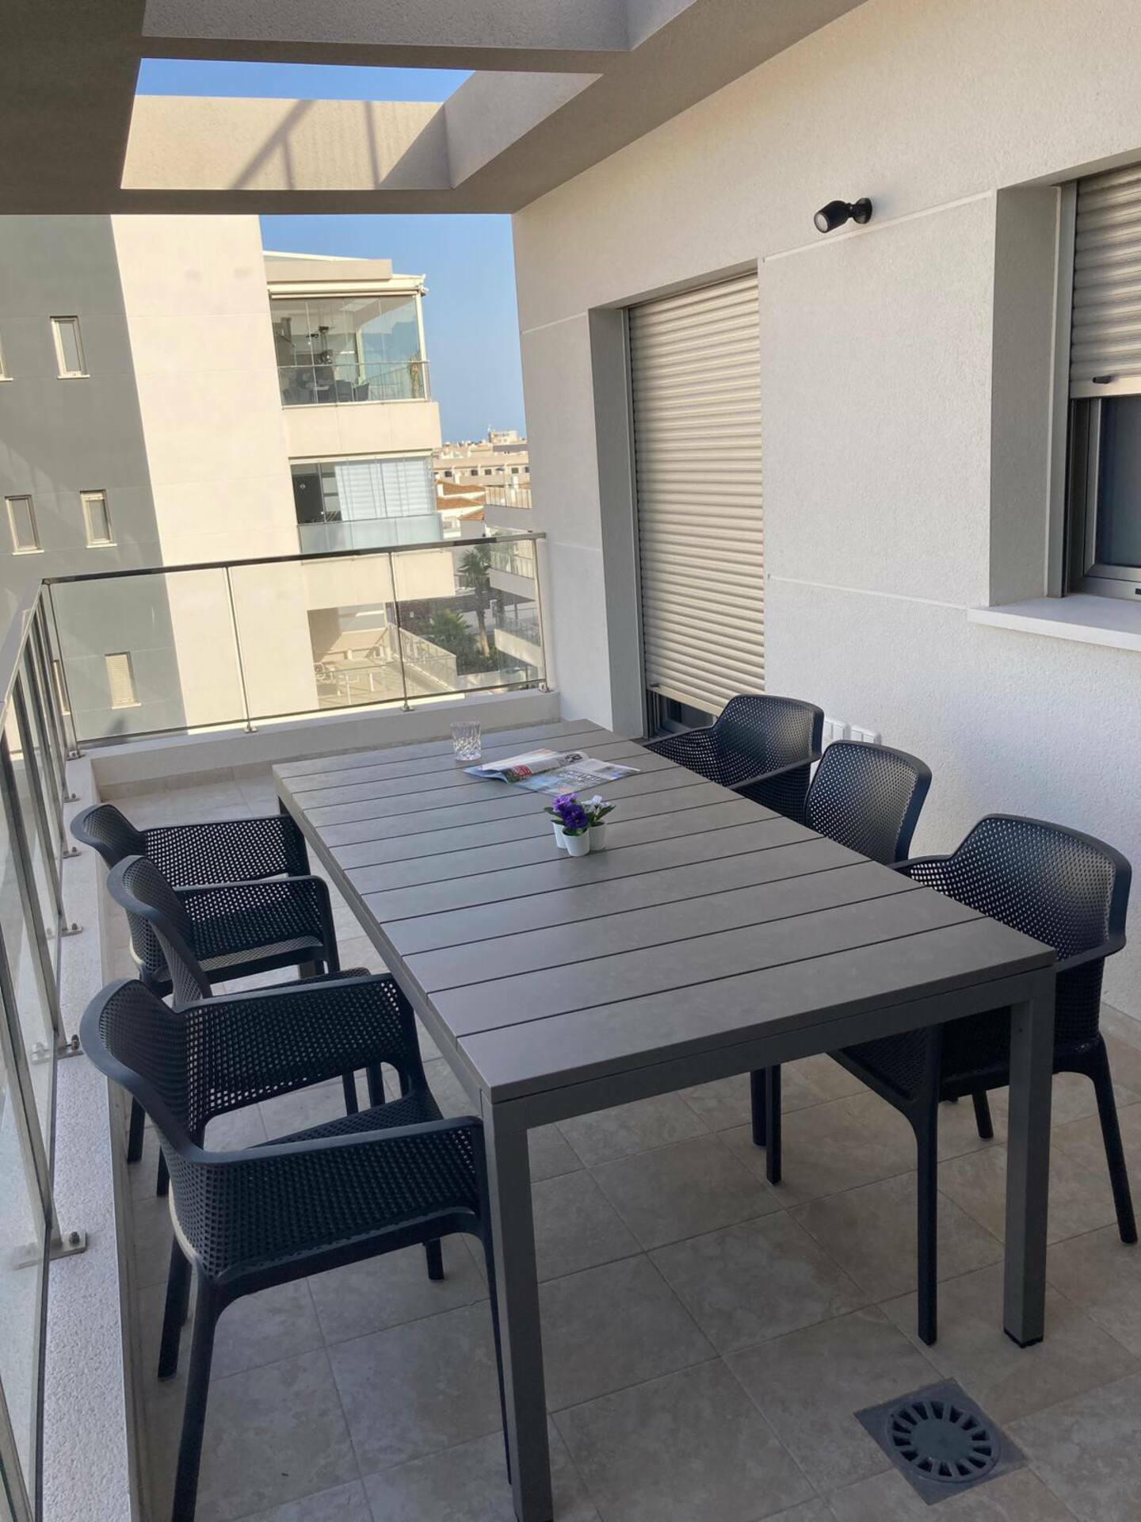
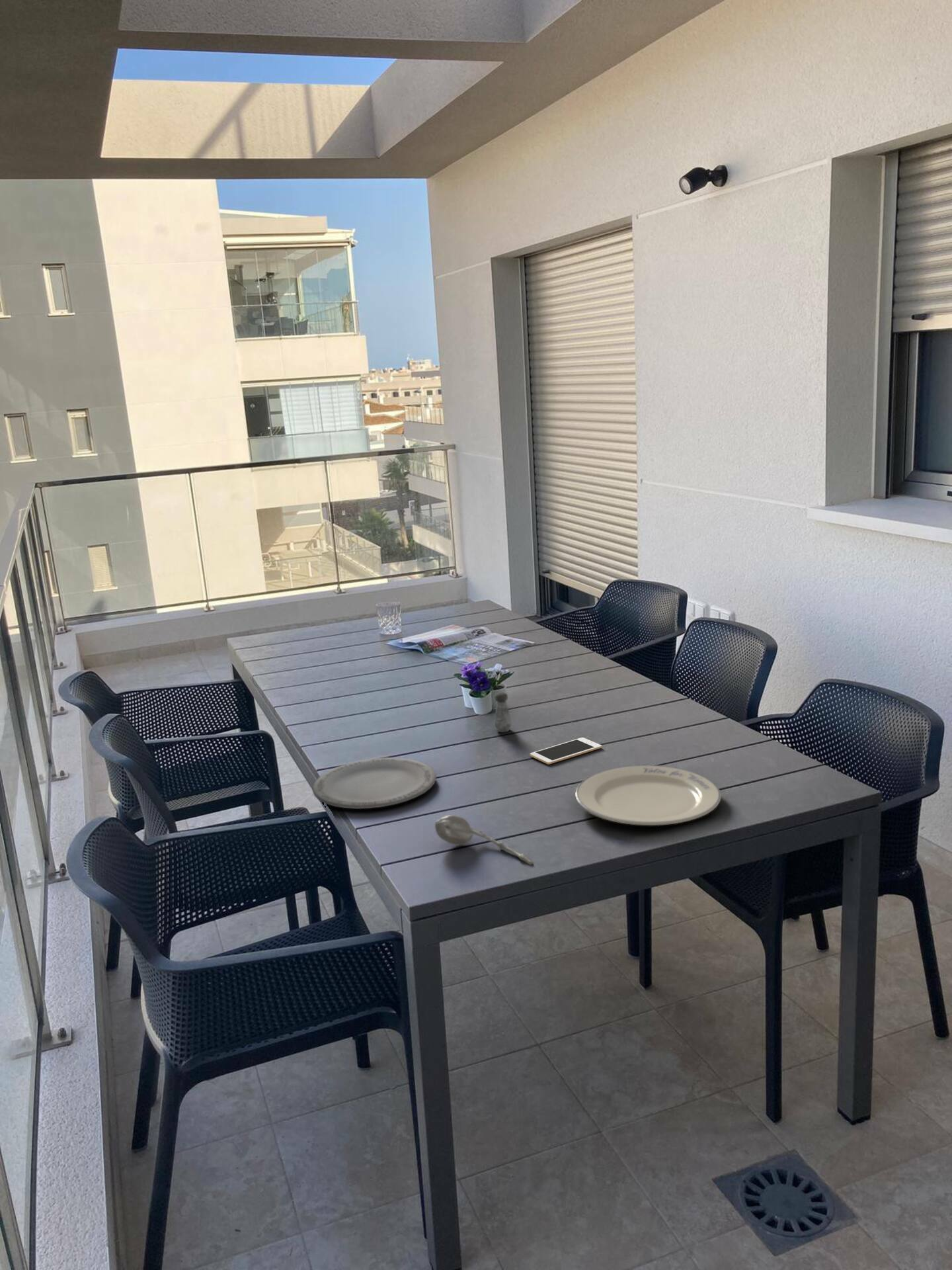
+ chinaware [575,765,722,826]
+ spoon [434,814,534,866]
+ plate [312,757,437,810]
+ cell phone [530,737,602,765]
+ salt shaker [494,692,512,733]
